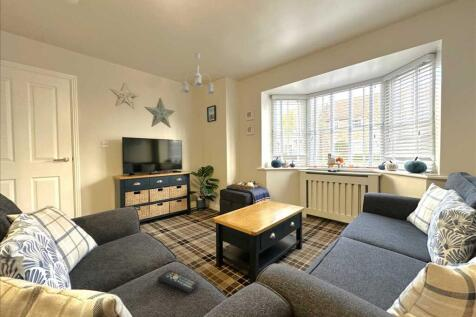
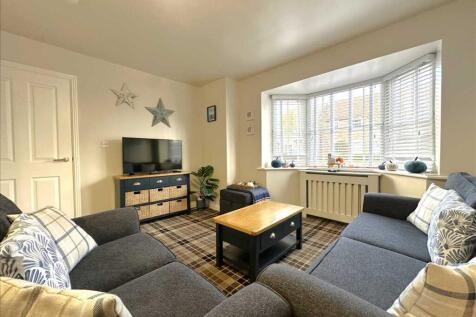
- remote control [157,269,200,294]
- ceiling light fixture [179,51,216,95]
